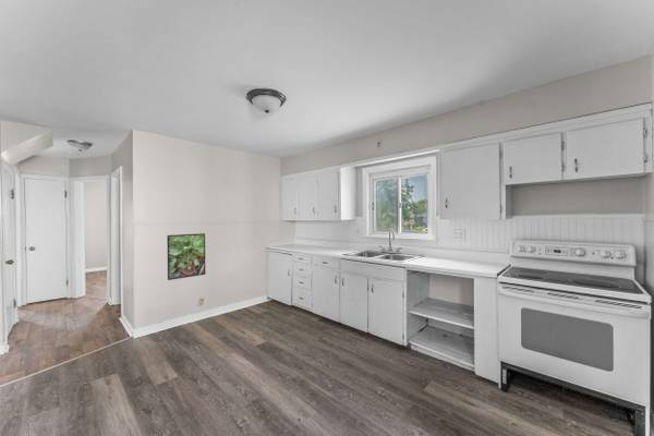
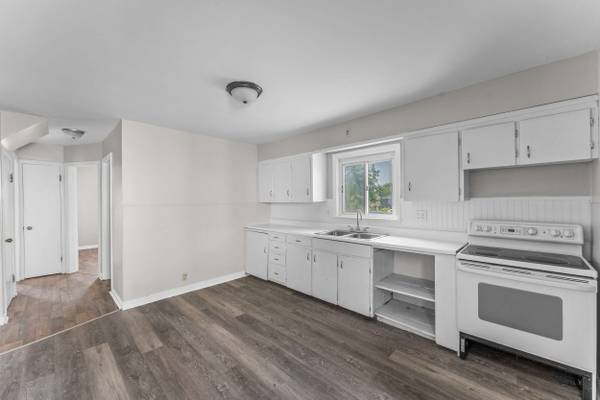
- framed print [166,232,206,281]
